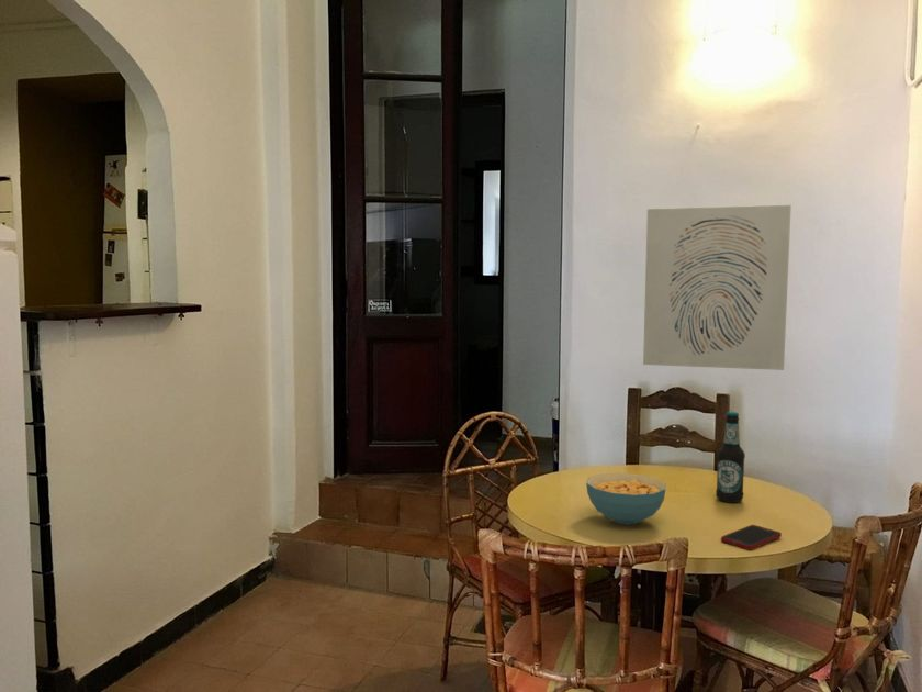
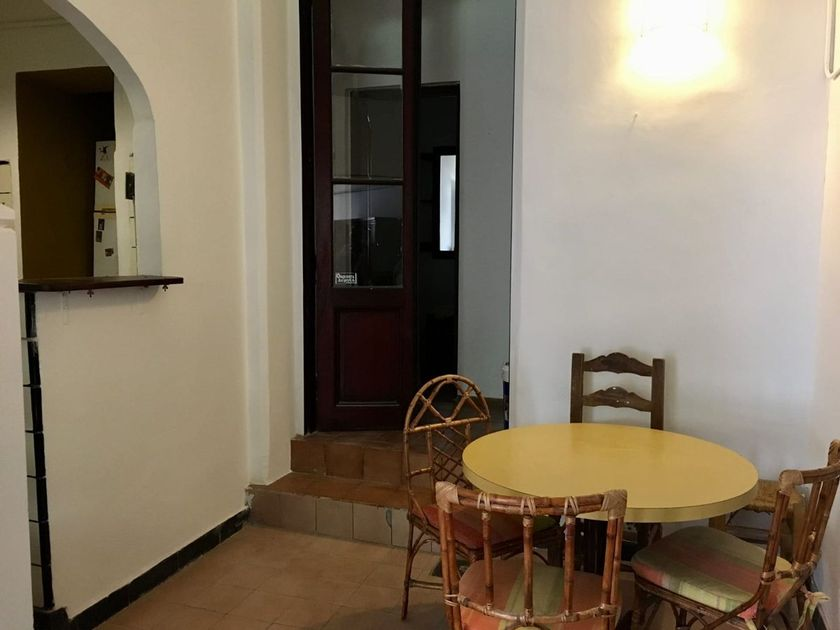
- cell phone [720,524,783,550]
- bottle [715,411,746,503]
- cereal bowl [585,472,667,526]
- wall art [642,204,792,371]
